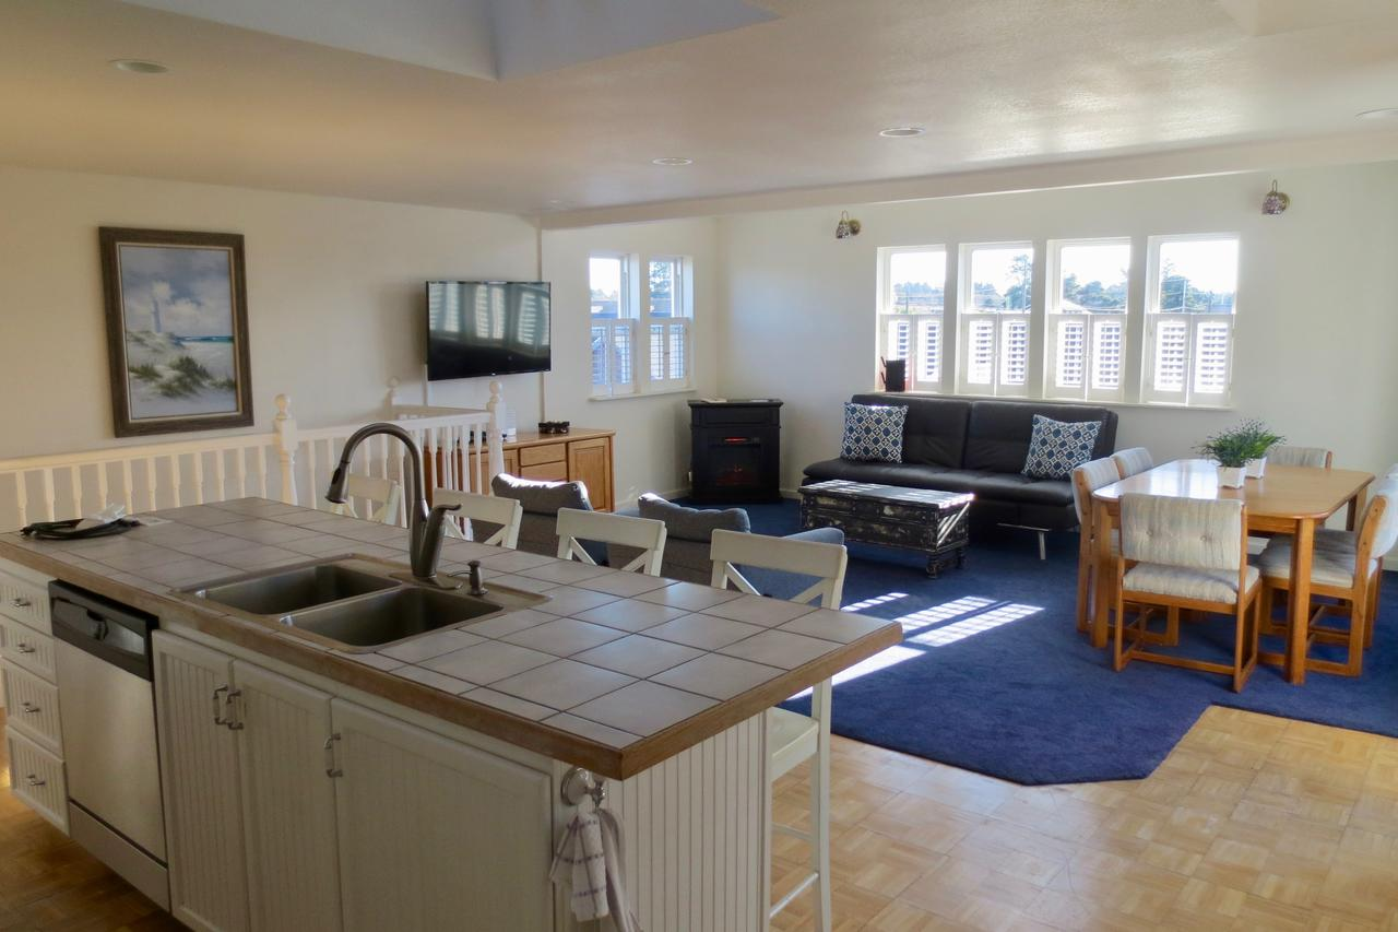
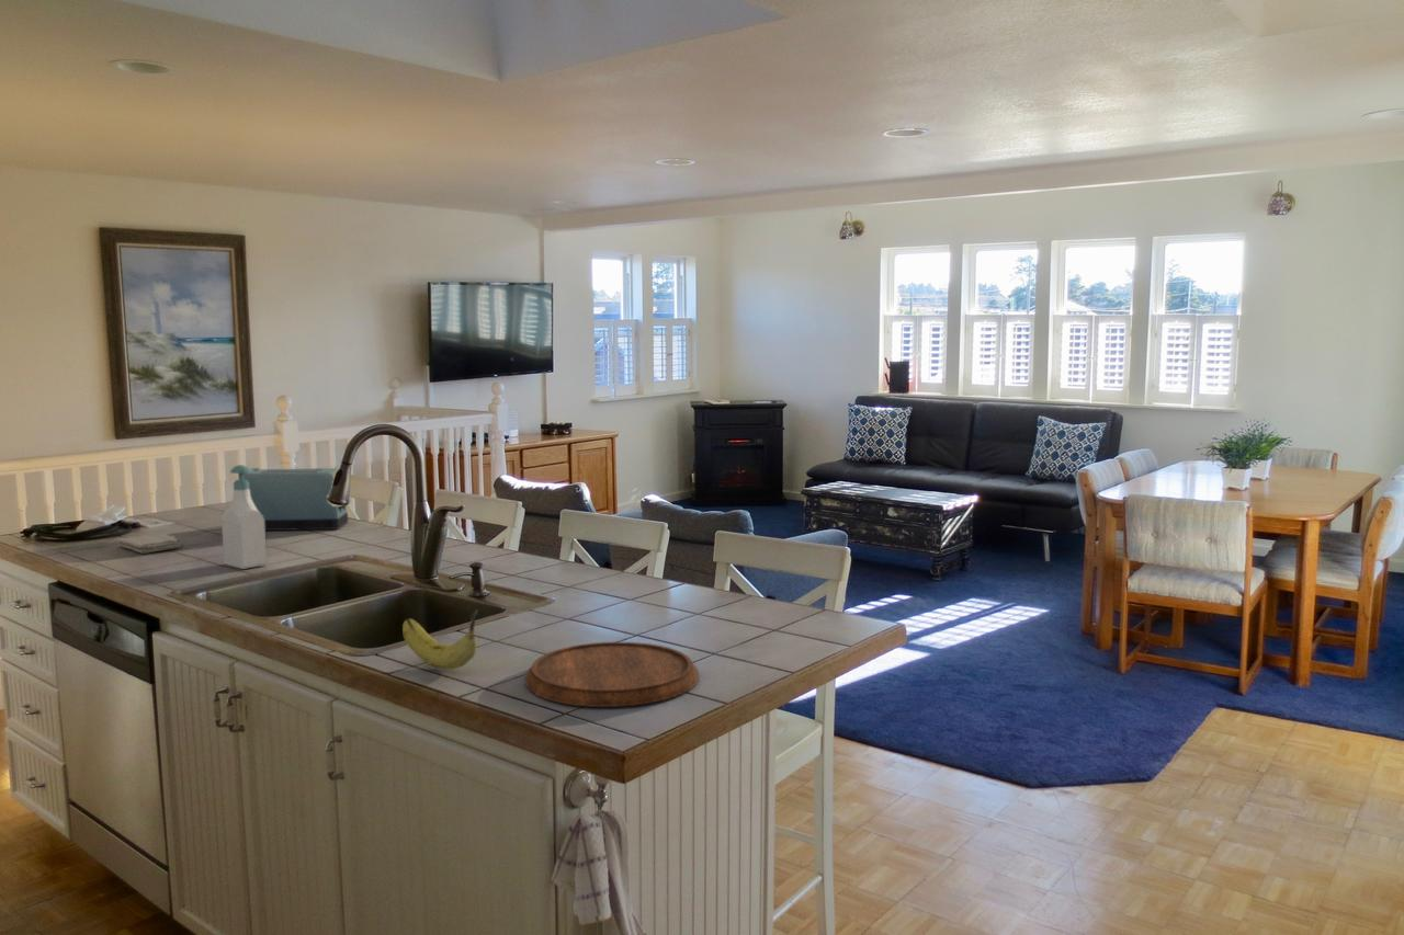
+ soap bottle [220,464,268,570]
+ washcloth [116,532,182,555]
+ fruit [401,608,478,670]
+ cutting board [524,641,700,708]
+ toaster [244,467,350,532]
